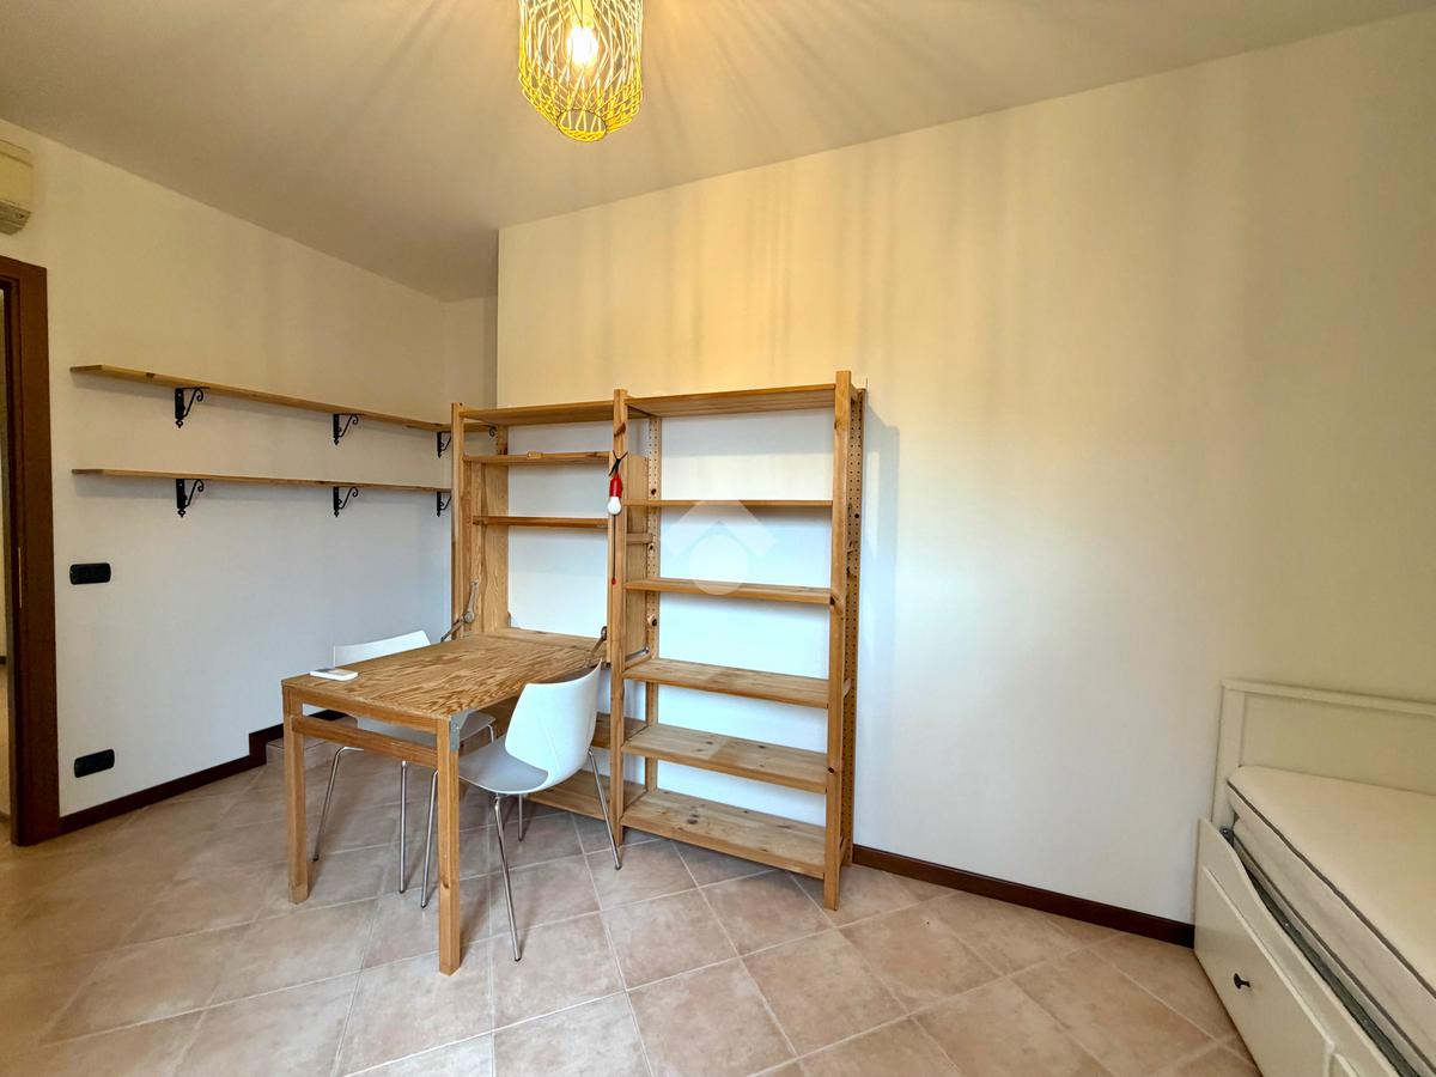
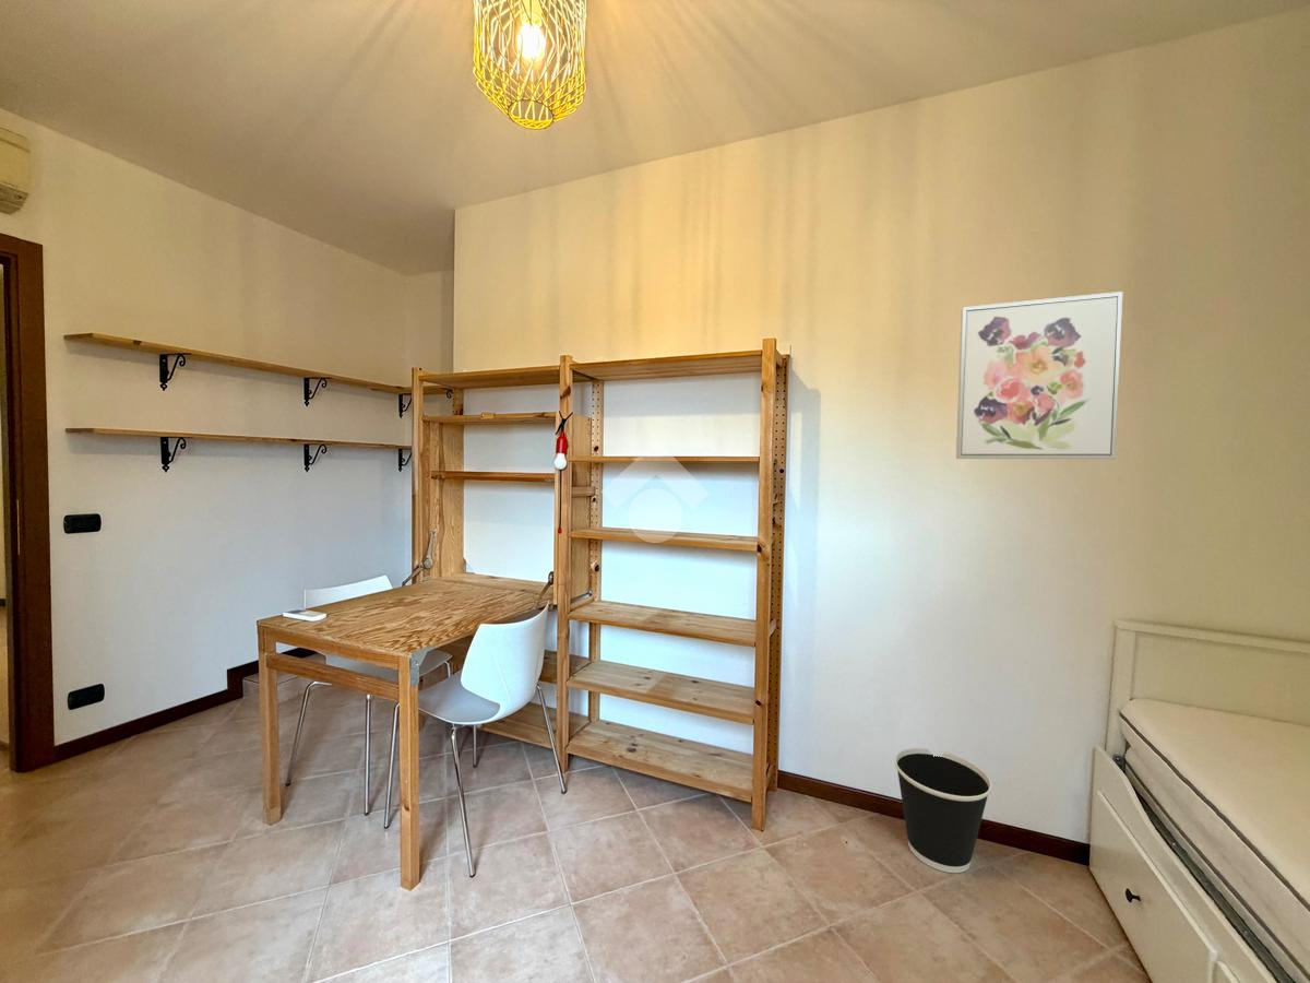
+ wastebasket [894,747,992,874]
+ wall art [955,291,1123,460]
